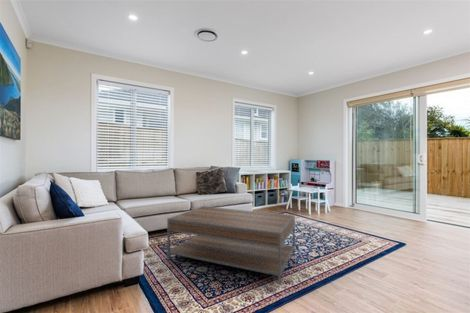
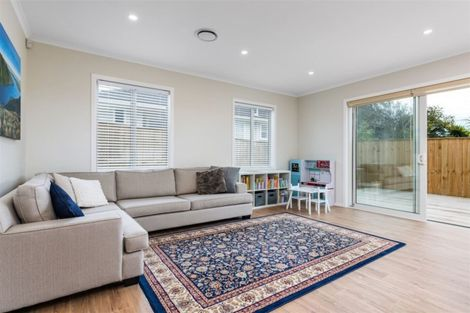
- coffee table [166,205,296,285]
